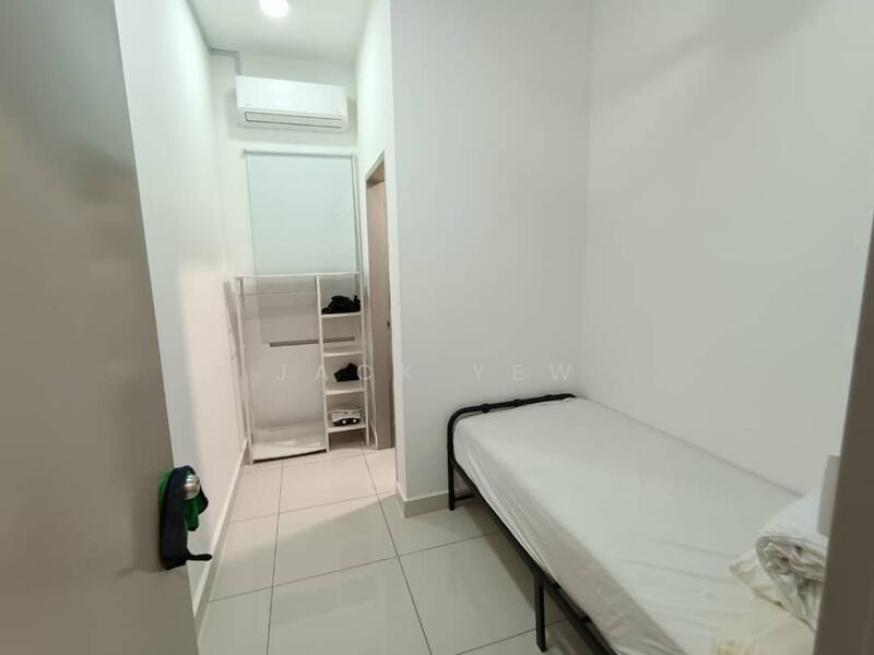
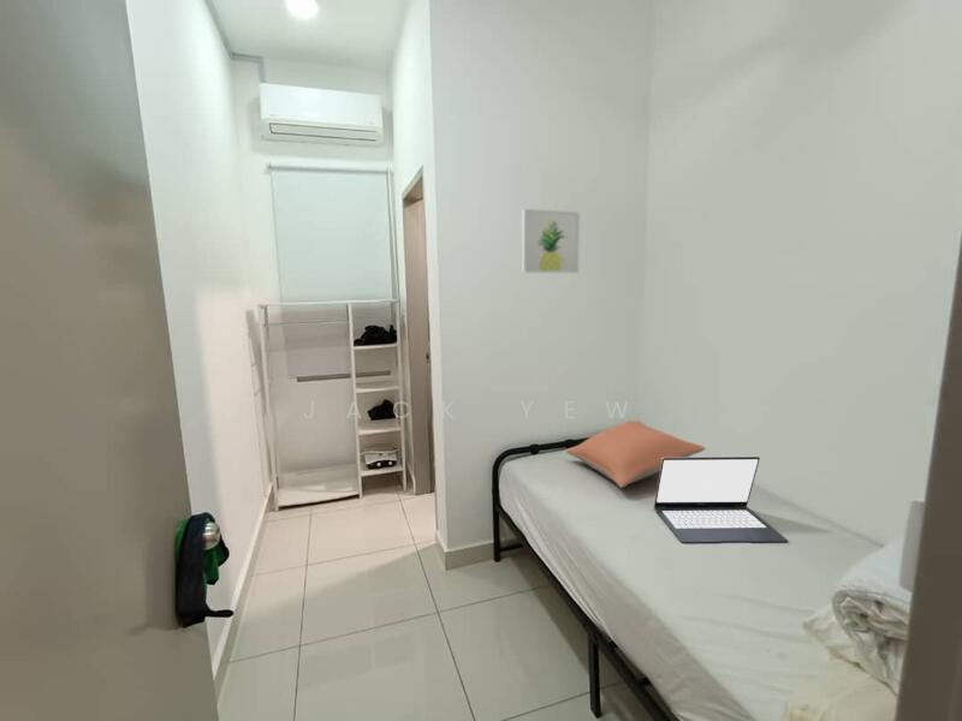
+ pillow [565,419,707,489]
+ wall art [521,208,581,274]
+ laptop [653,455,789,544]
